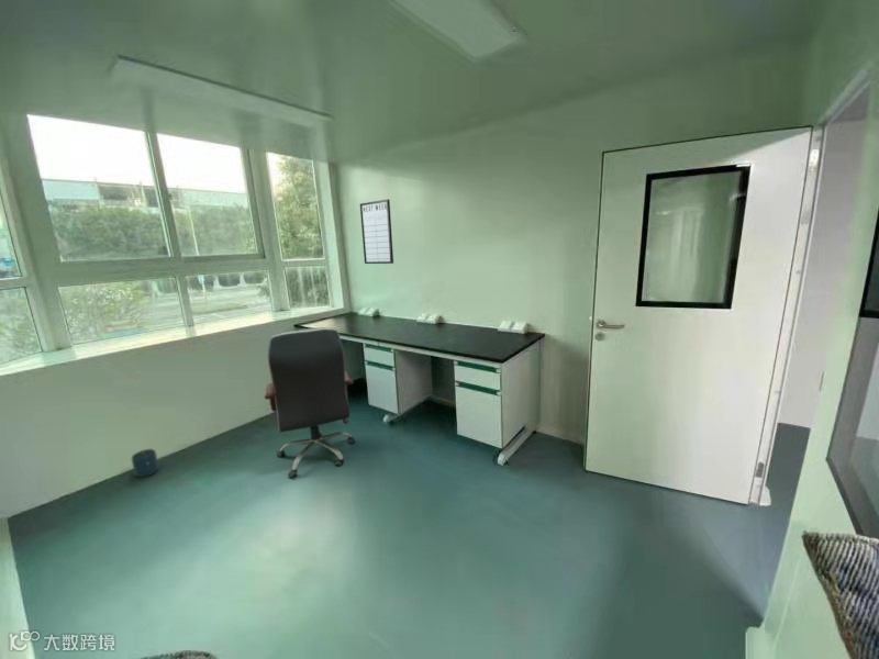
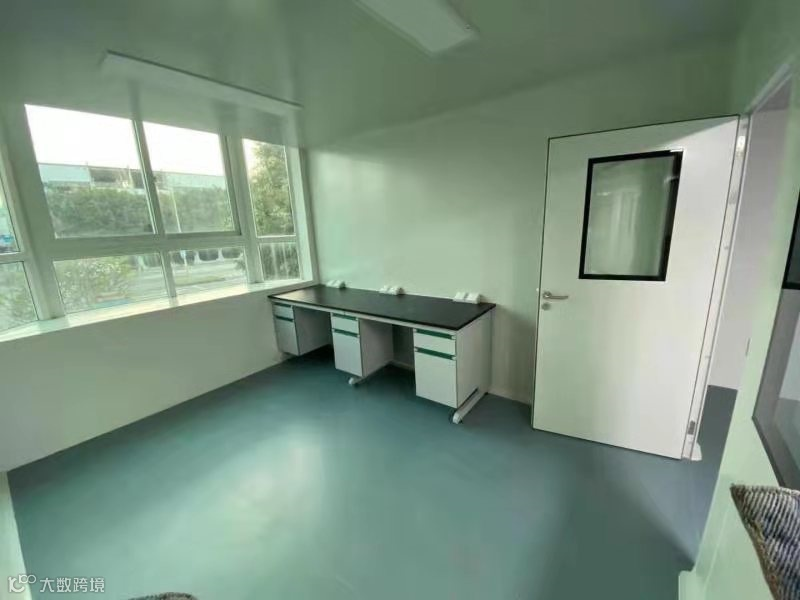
- office chair [264,326,356,479]
- writing board [359,199,394,265]
- speaker [131,448,160,479]
